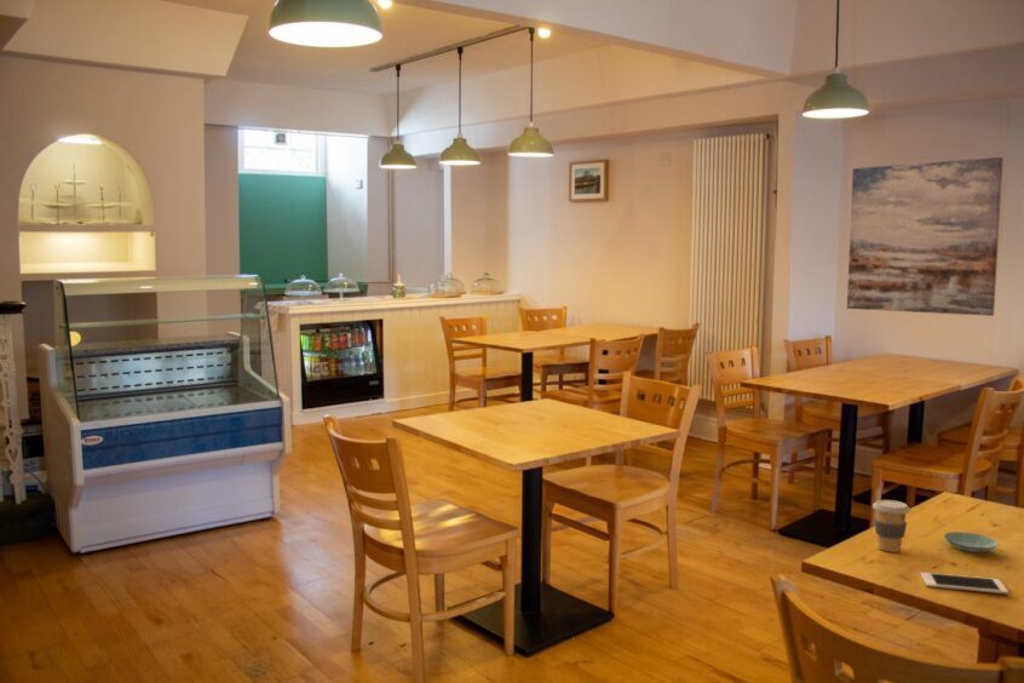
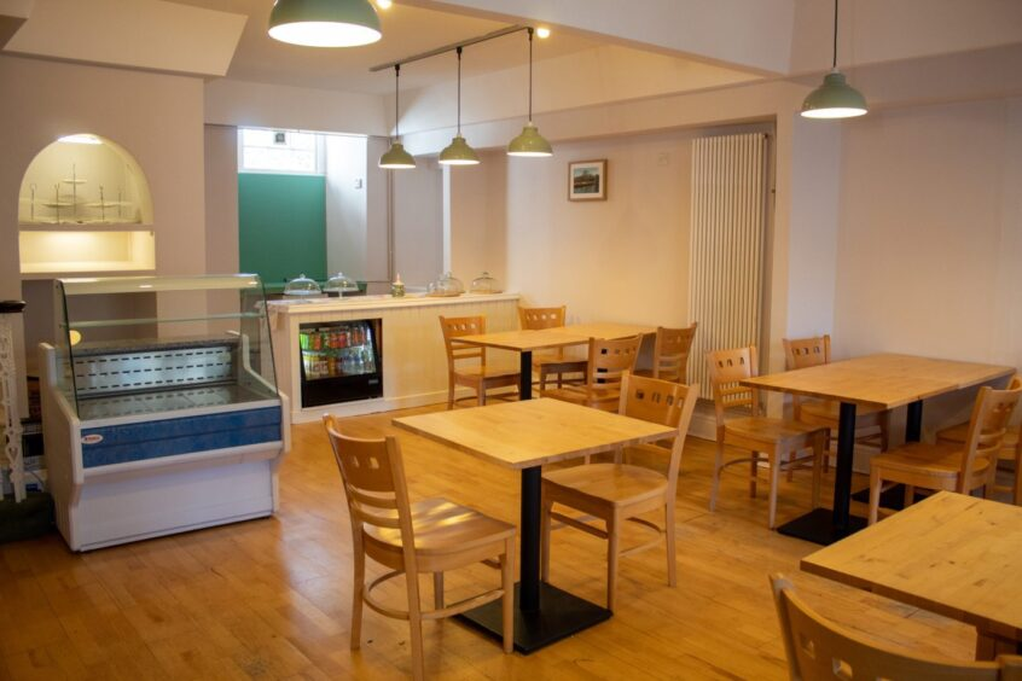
- cell phone [919,572,1009,595]
- wall art [846,156,1005,317]
- saucer [943,530,1000,553]
- coffee cup [871,499,911,553]
